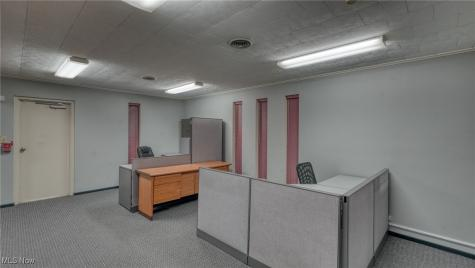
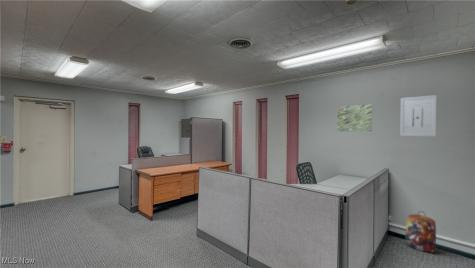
+ wall art [336,103,373,132]
+ backpack [405,210,437,253]
+ wall art [399,94,437,137]
